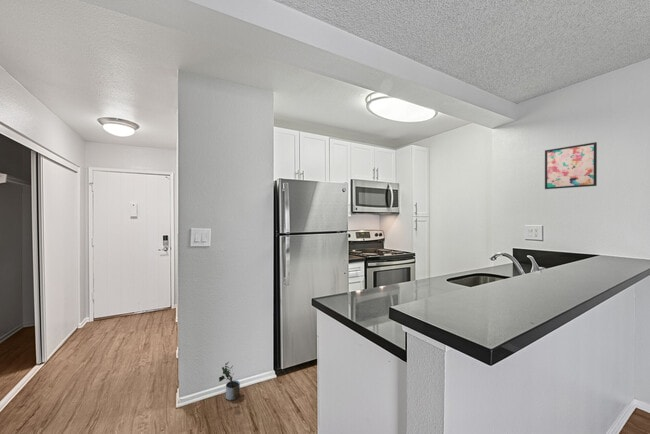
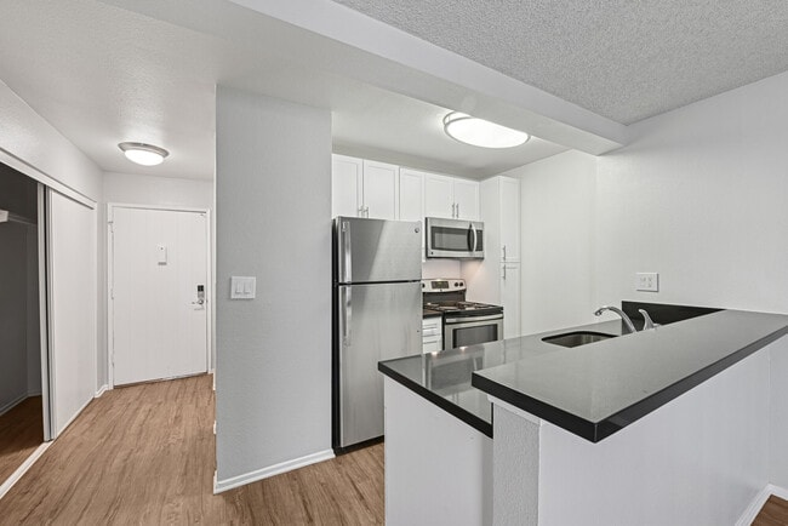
- wall art [544,141,598,190]
- potted plant [218,362,241,401]
